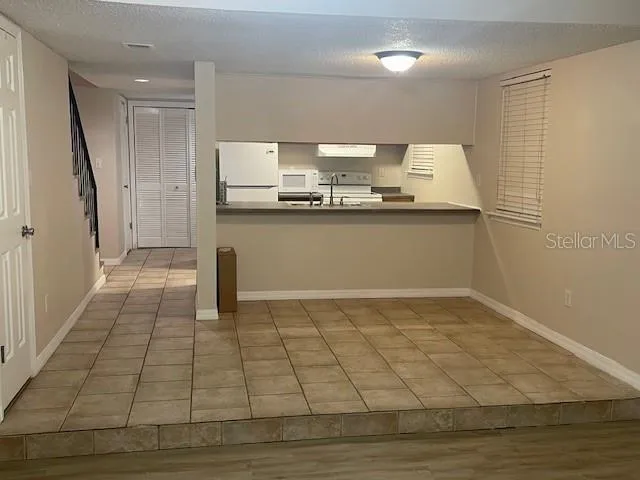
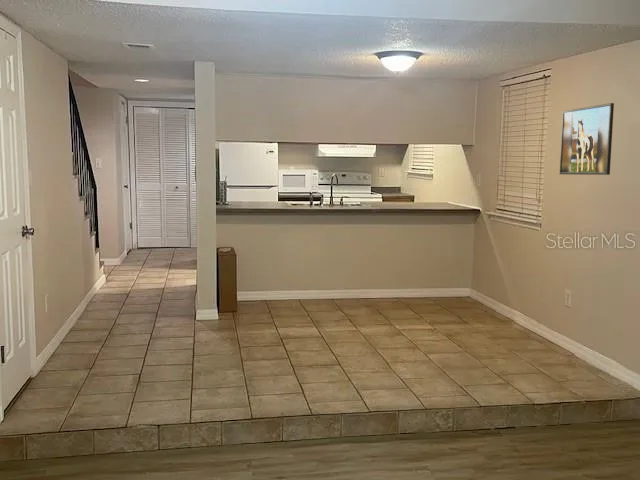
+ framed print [558,102,615,176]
